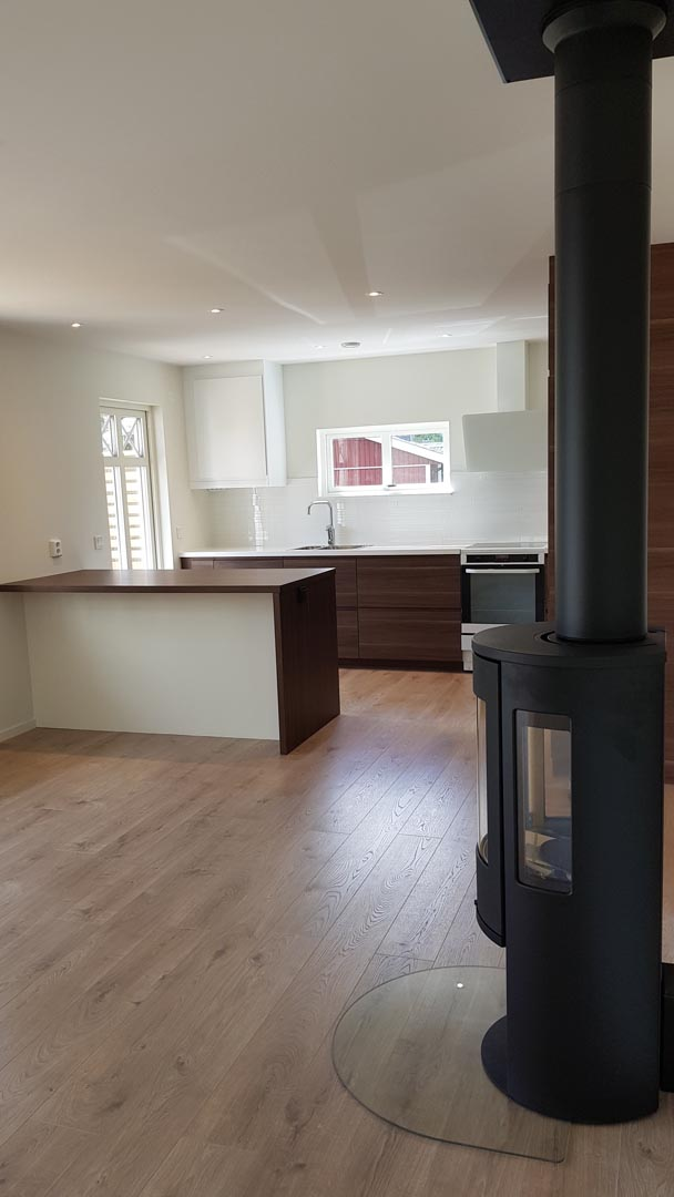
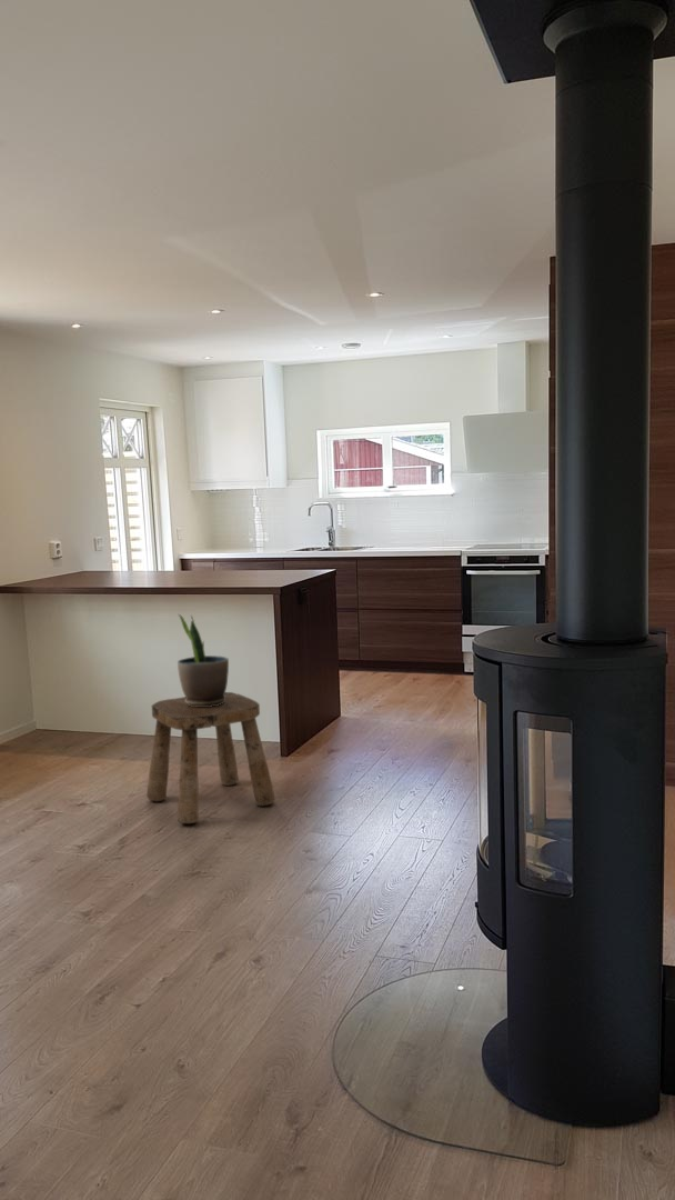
+ stool [145,691,276,824]
+ potted plant [177,613,230,707]
